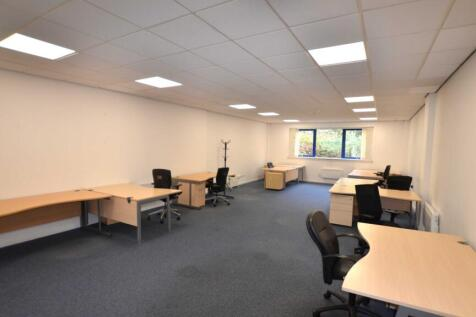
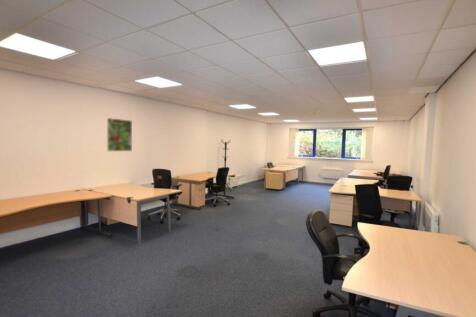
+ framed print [106,117,133,152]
